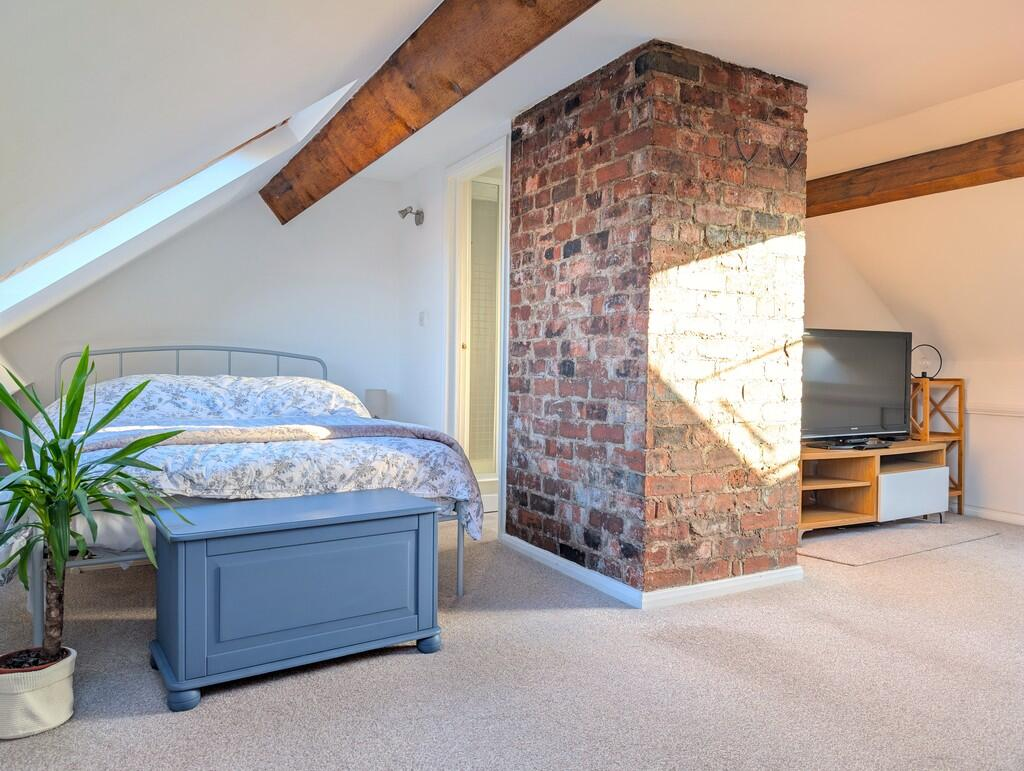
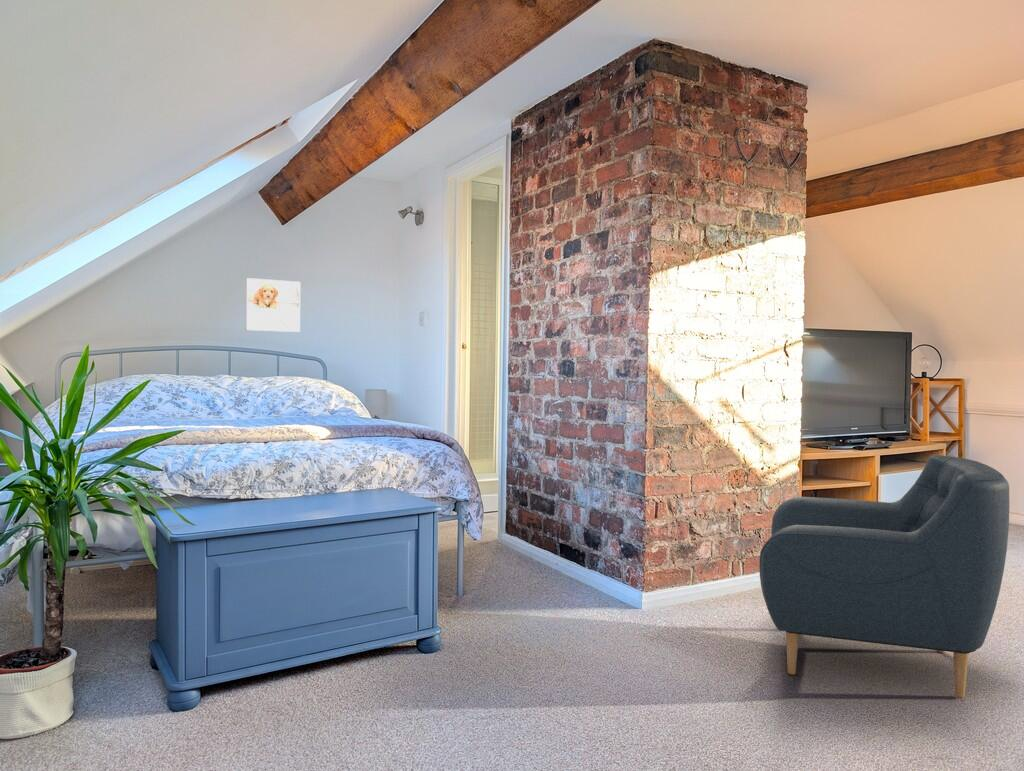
+ armchair [759,454,1010,698]
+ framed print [245,277,301,333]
